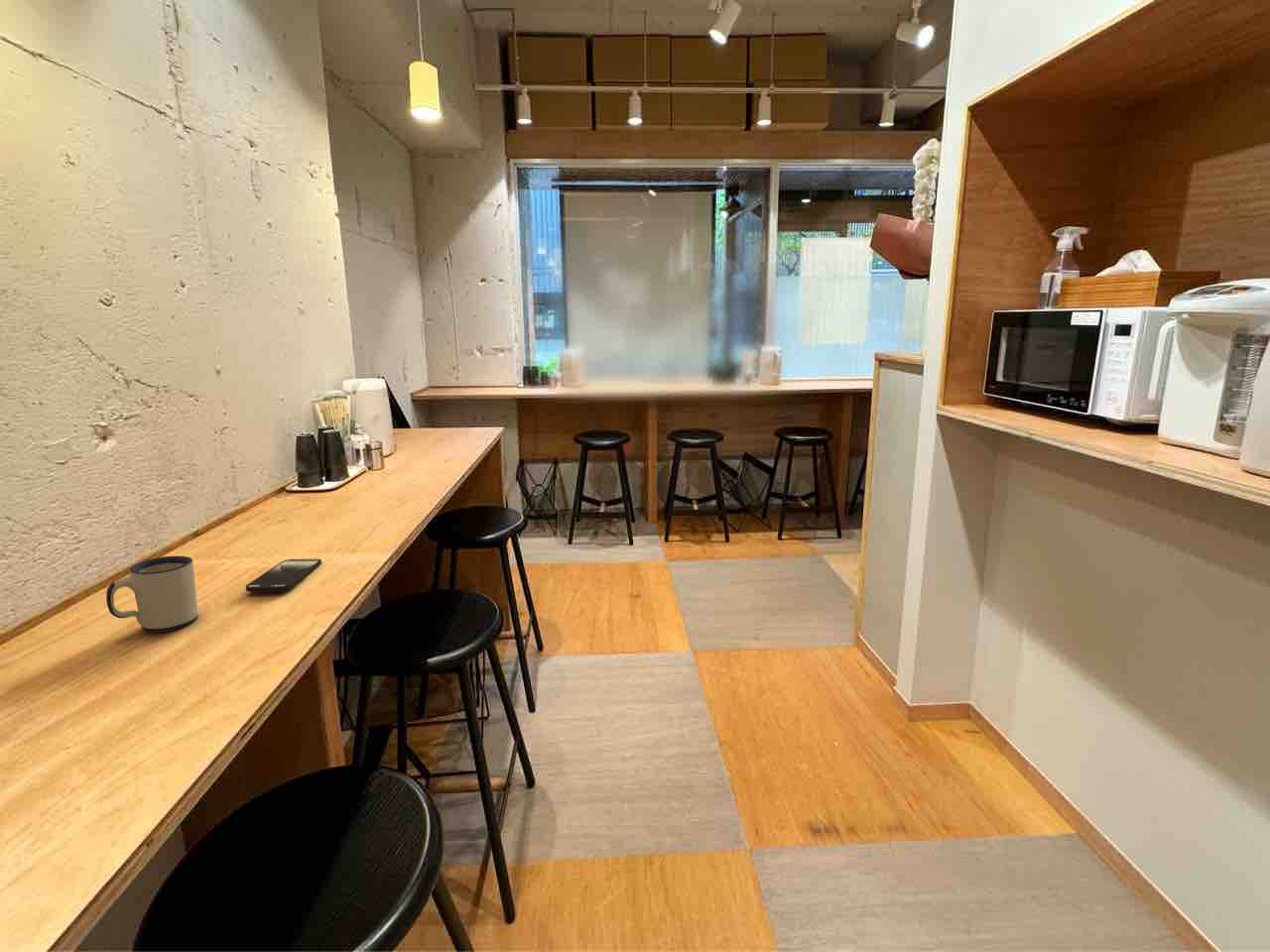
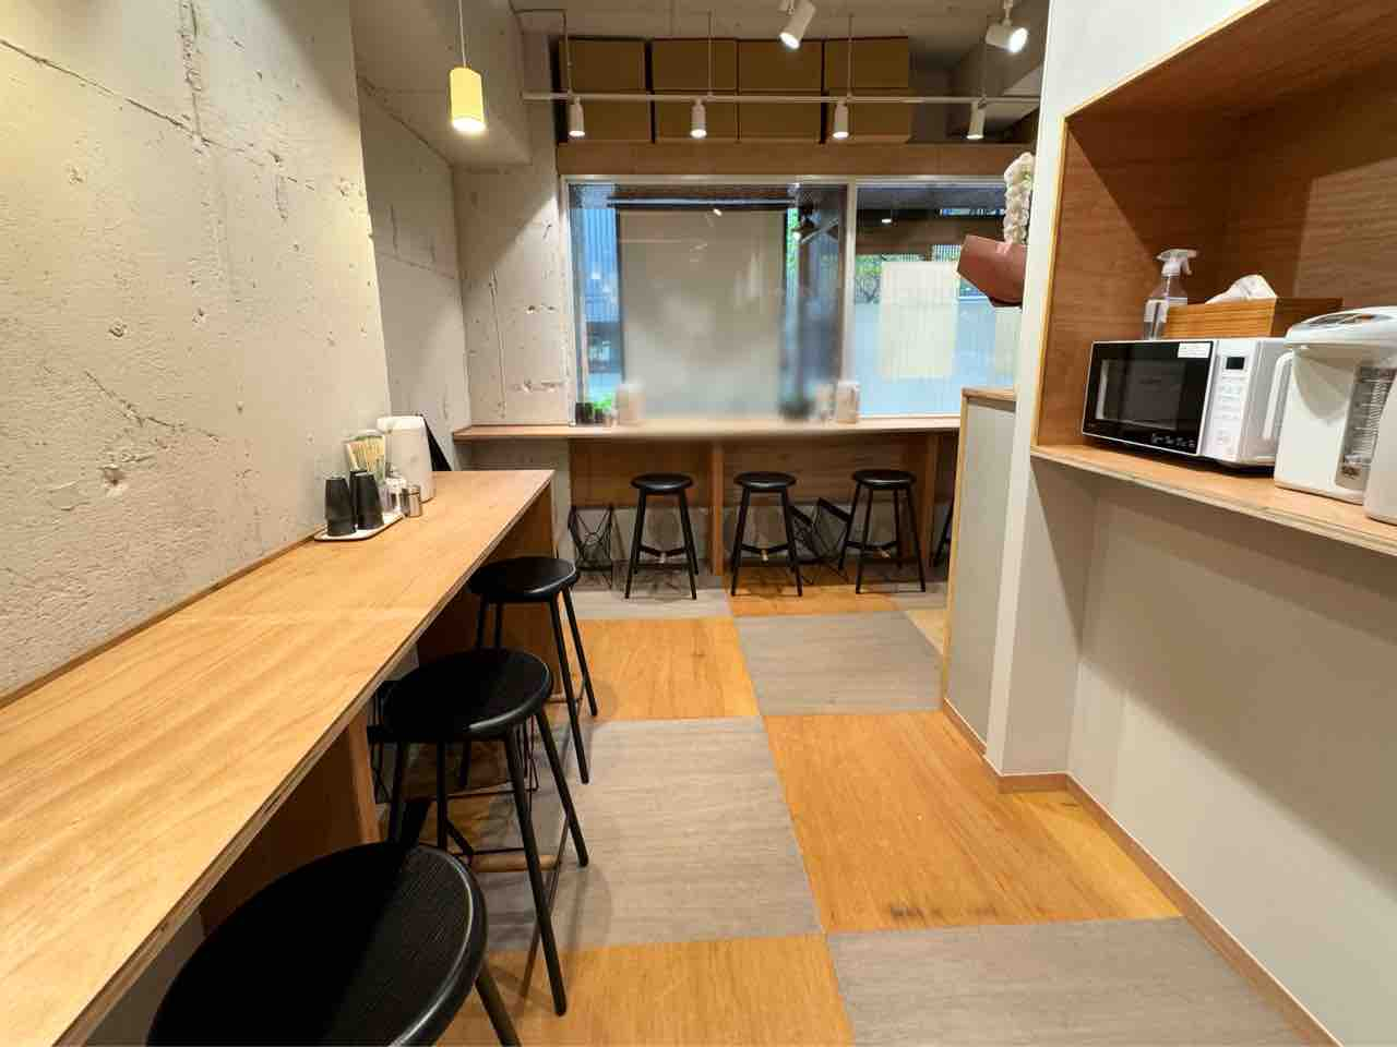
- mug [105,555,198,633]
- smartphone [245,558,322,593]
